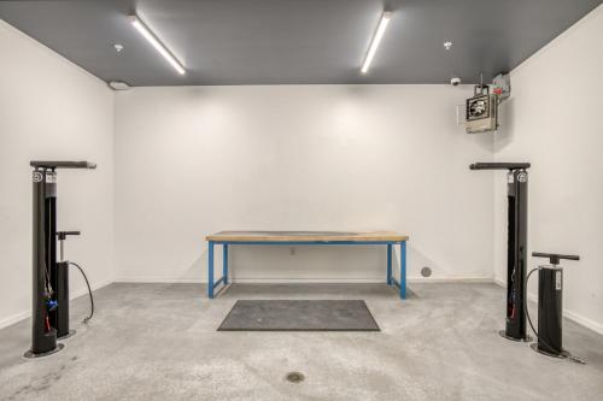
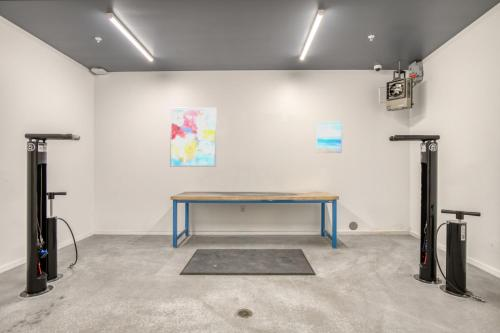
+ wall art [169,106,217,168]
+ wall art [315,120,343,154]
